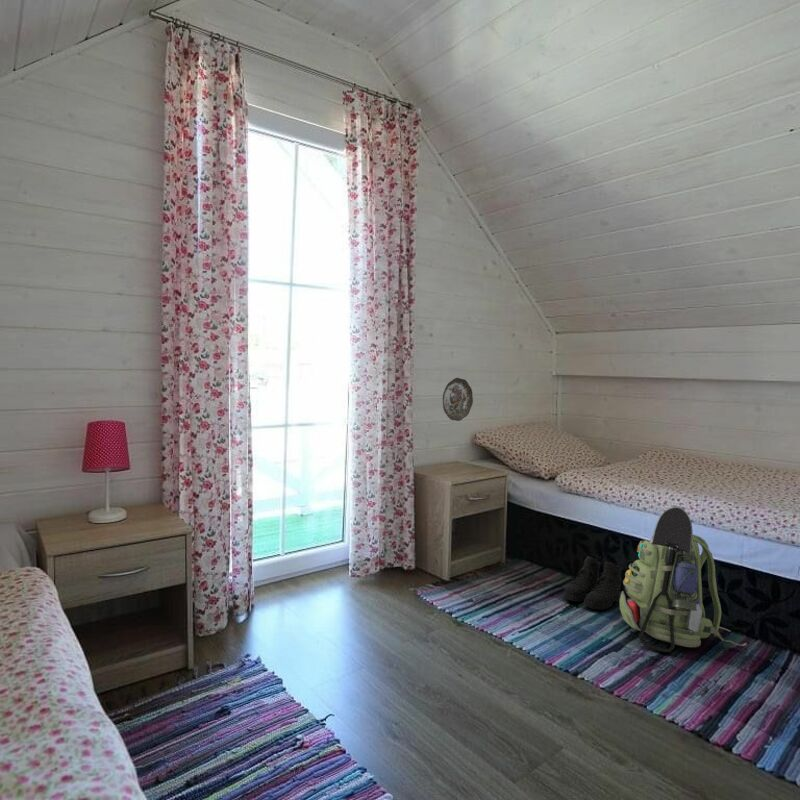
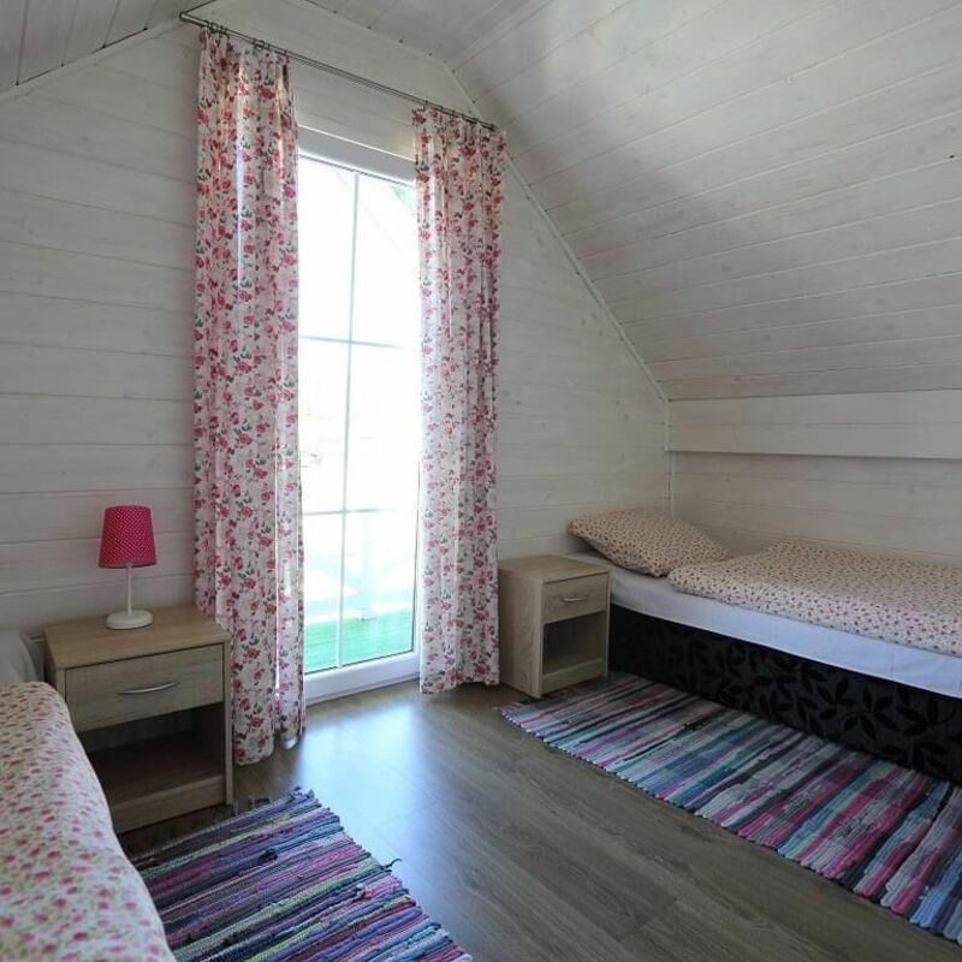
- backpack [619,505,748,653]
- decorative plate [442,377,474,422]
- boots [562,555,622,611]
